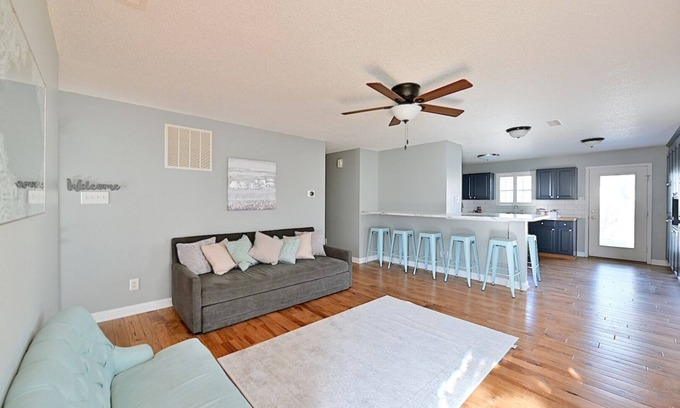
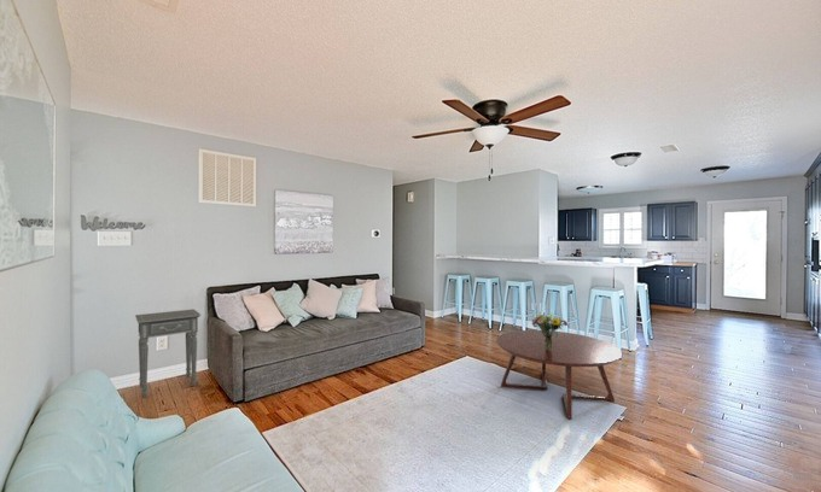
+ coffee table [495,329,623,420]
+ side table [134,308,202,399]
+ bouquet [531,312,569,351]
